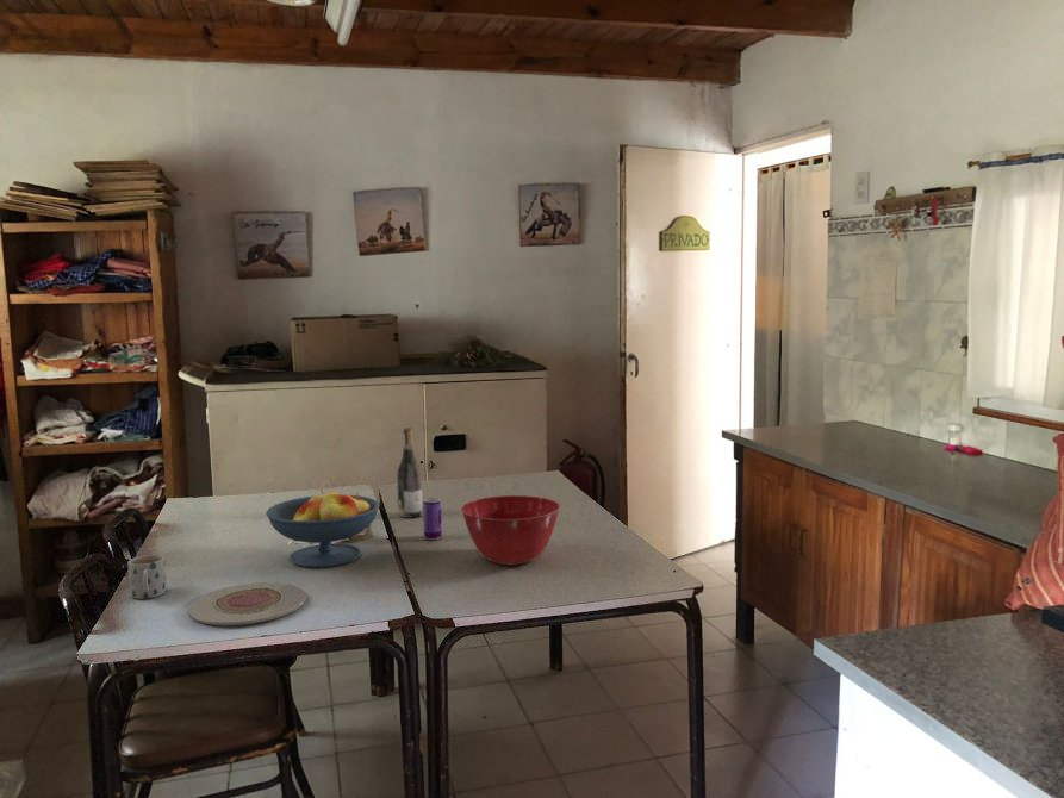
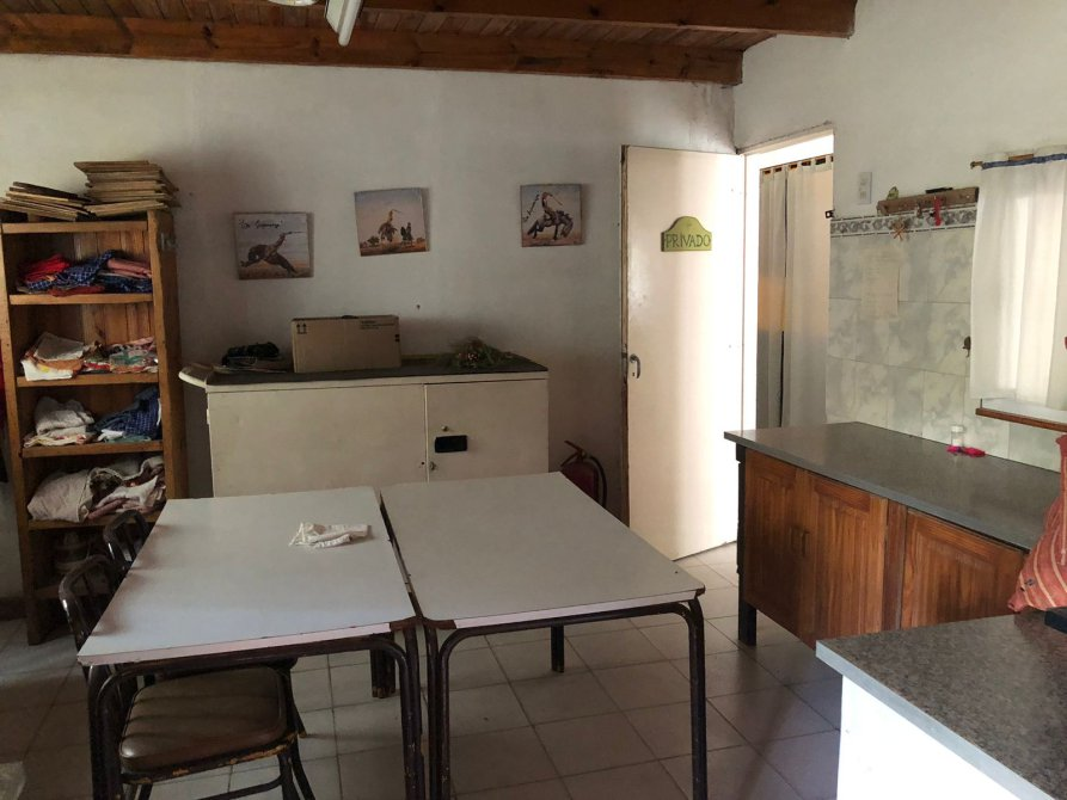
- mixing bowl [460,494,561,566]
- beverage can [422,497,443,541]
- plate [187,581,307,626]
- mug [126,554,168,600]
- wine bottle [396,426,423,519]
- fruit bowl [265,488,381,568]
